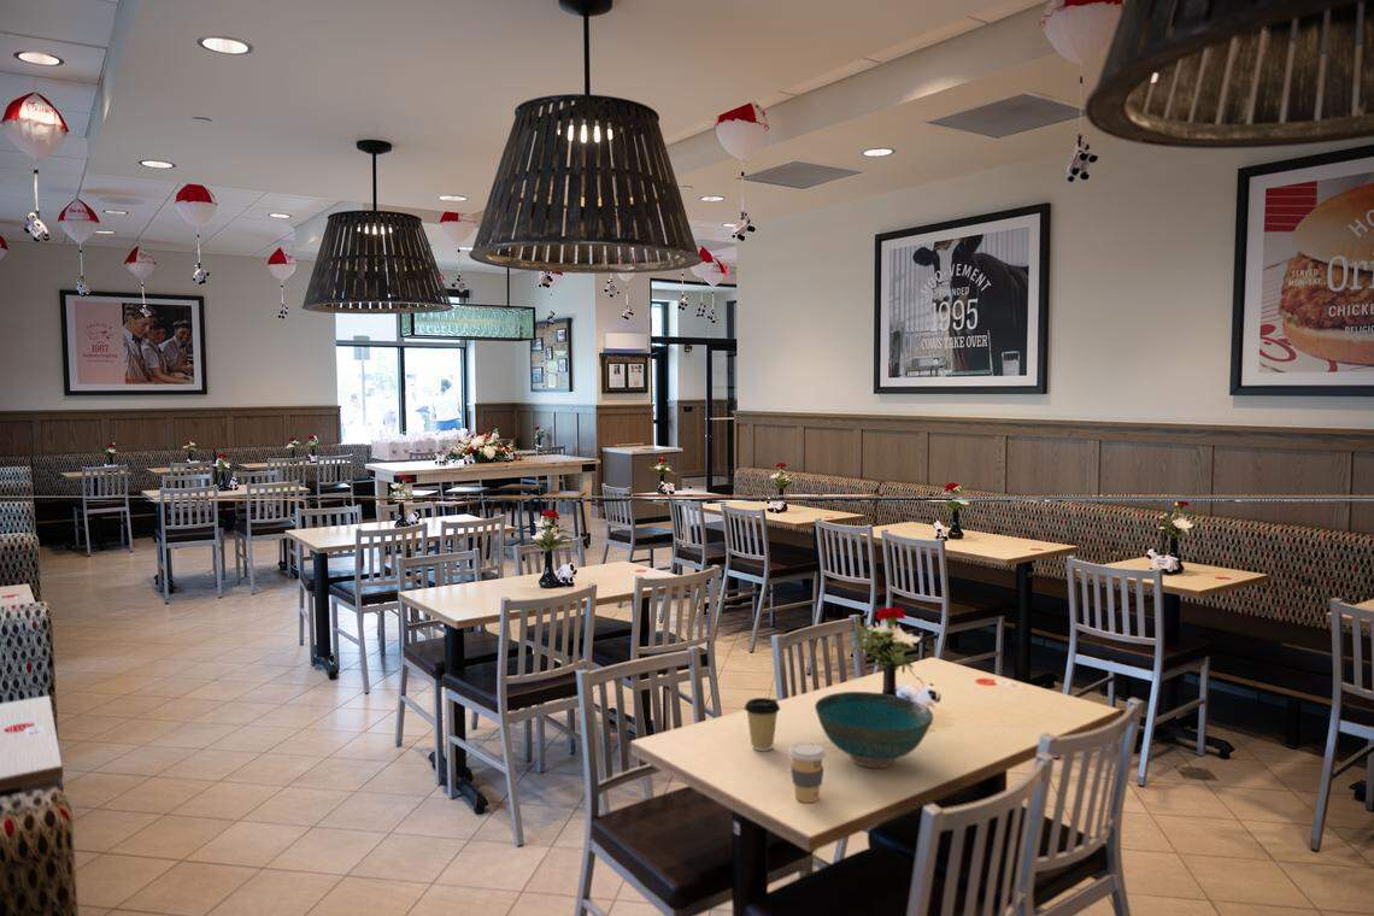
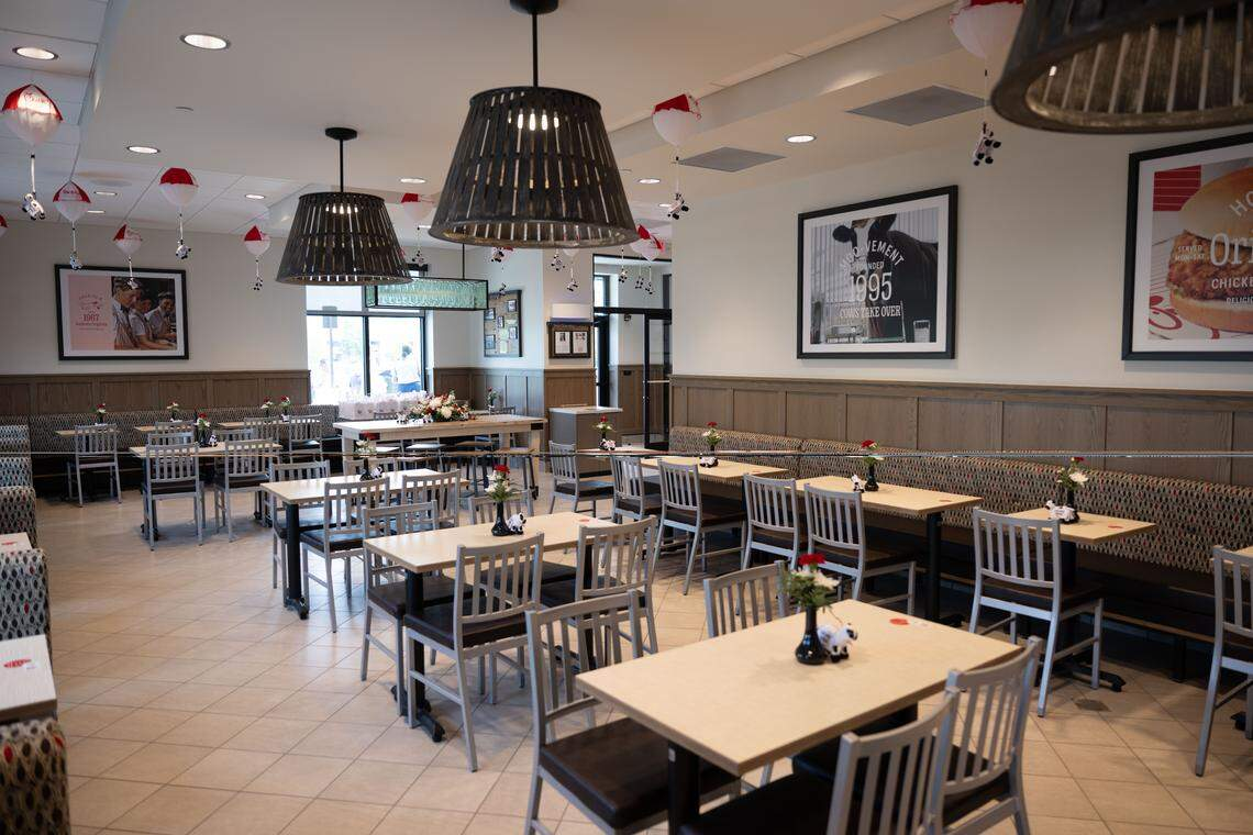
- bowl [814,691,934,769]
- coffee cup [787,741,827,804]
- coffee cup [744,697,781,752]
